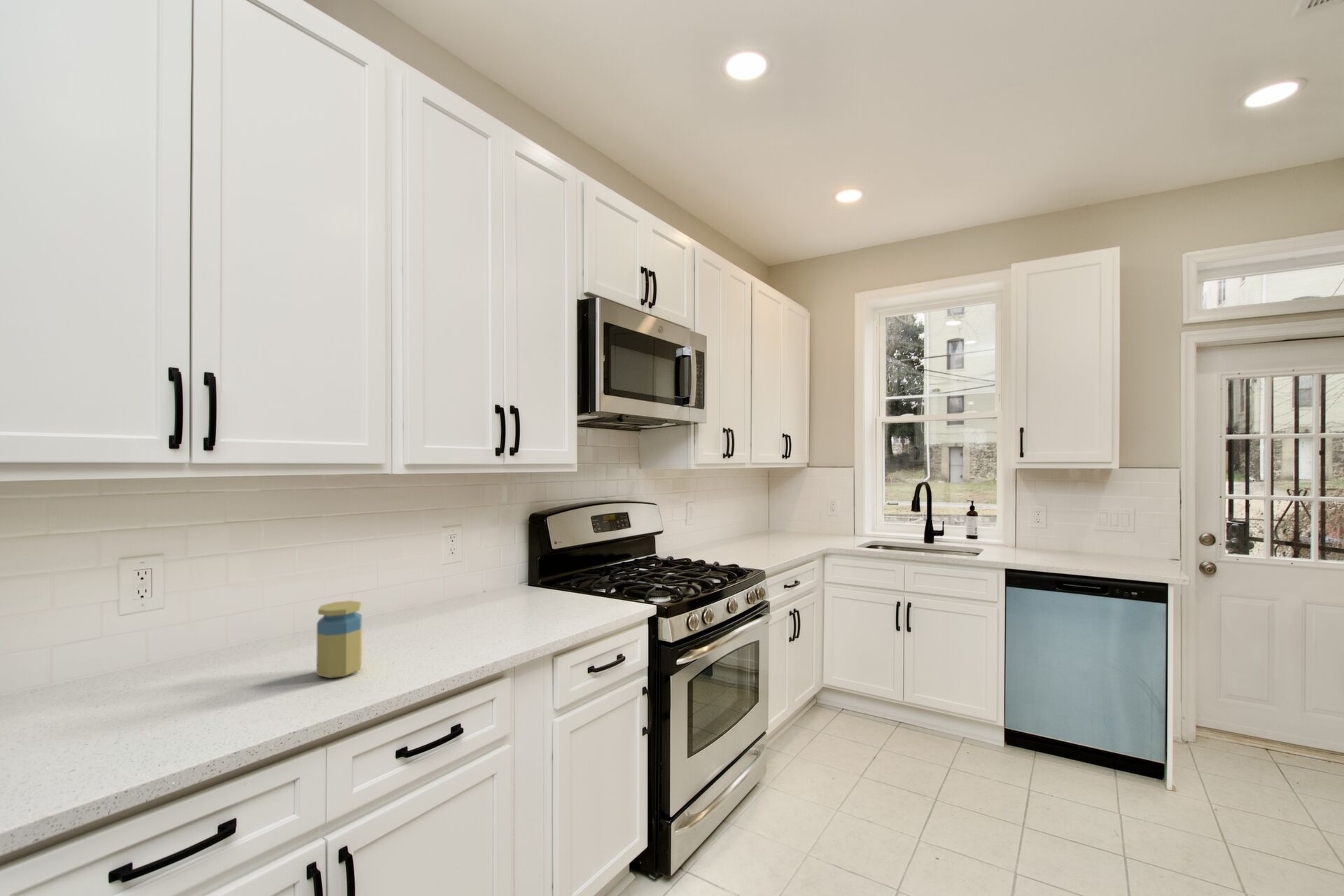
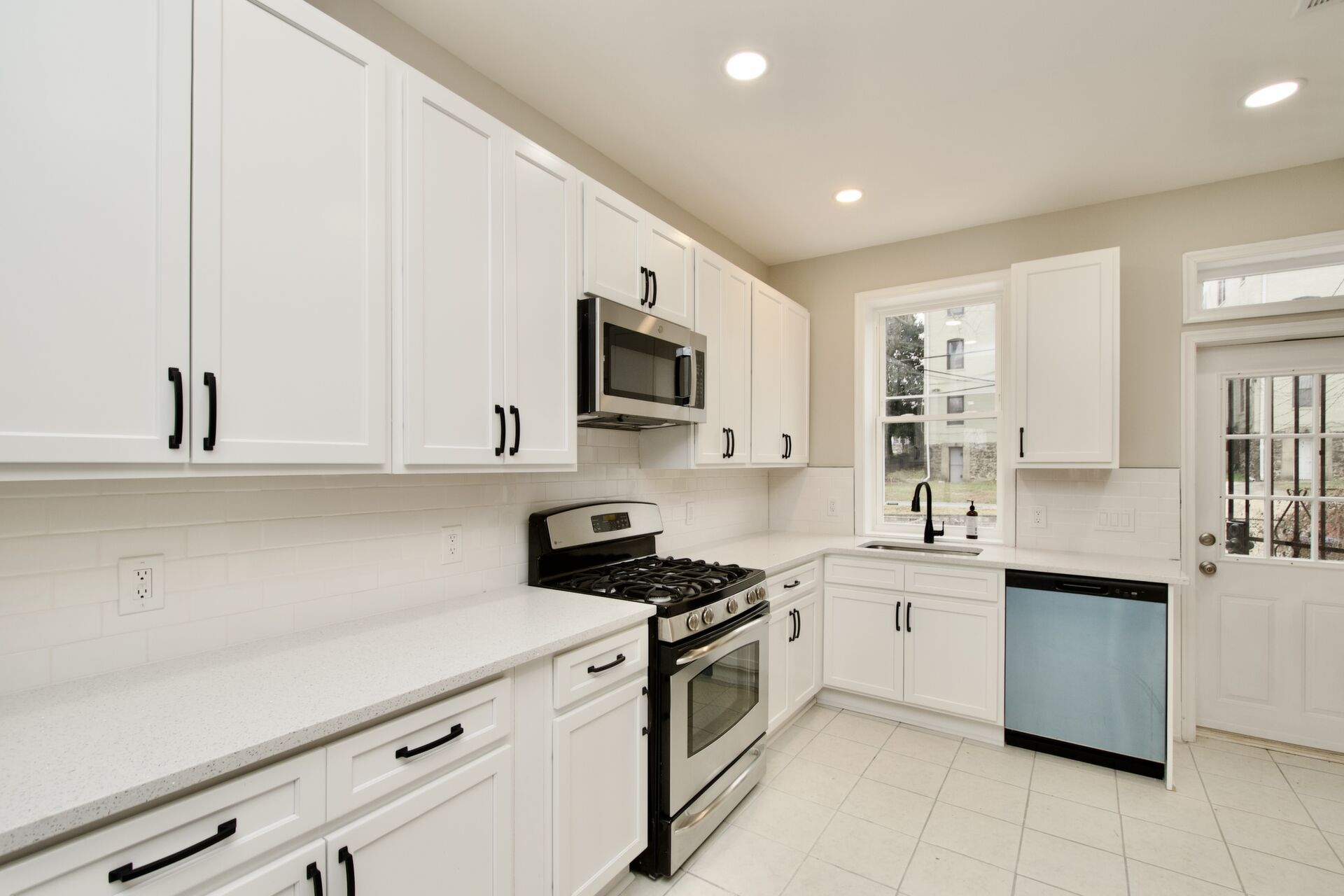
- jar [316,600,363,679]
